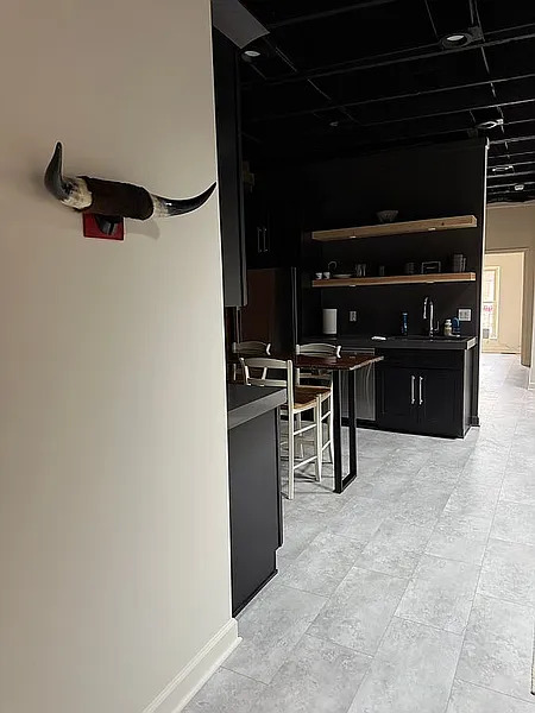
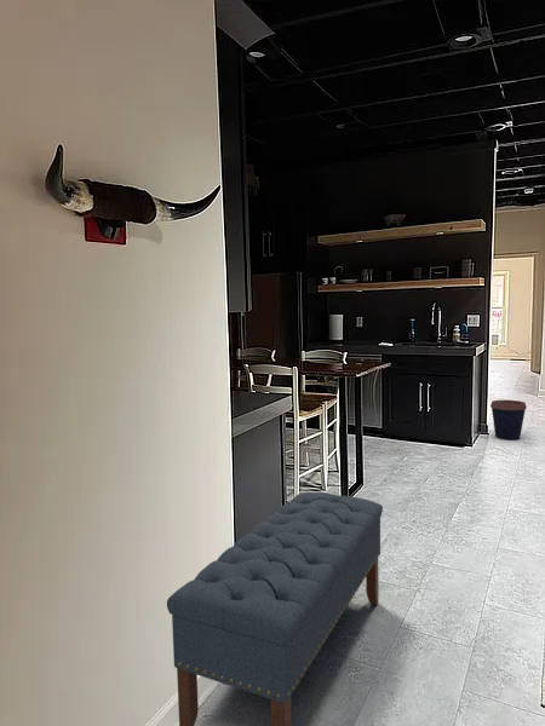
+ bench [166,491,384,726]
+ coffee cup [489,399,528,442]
